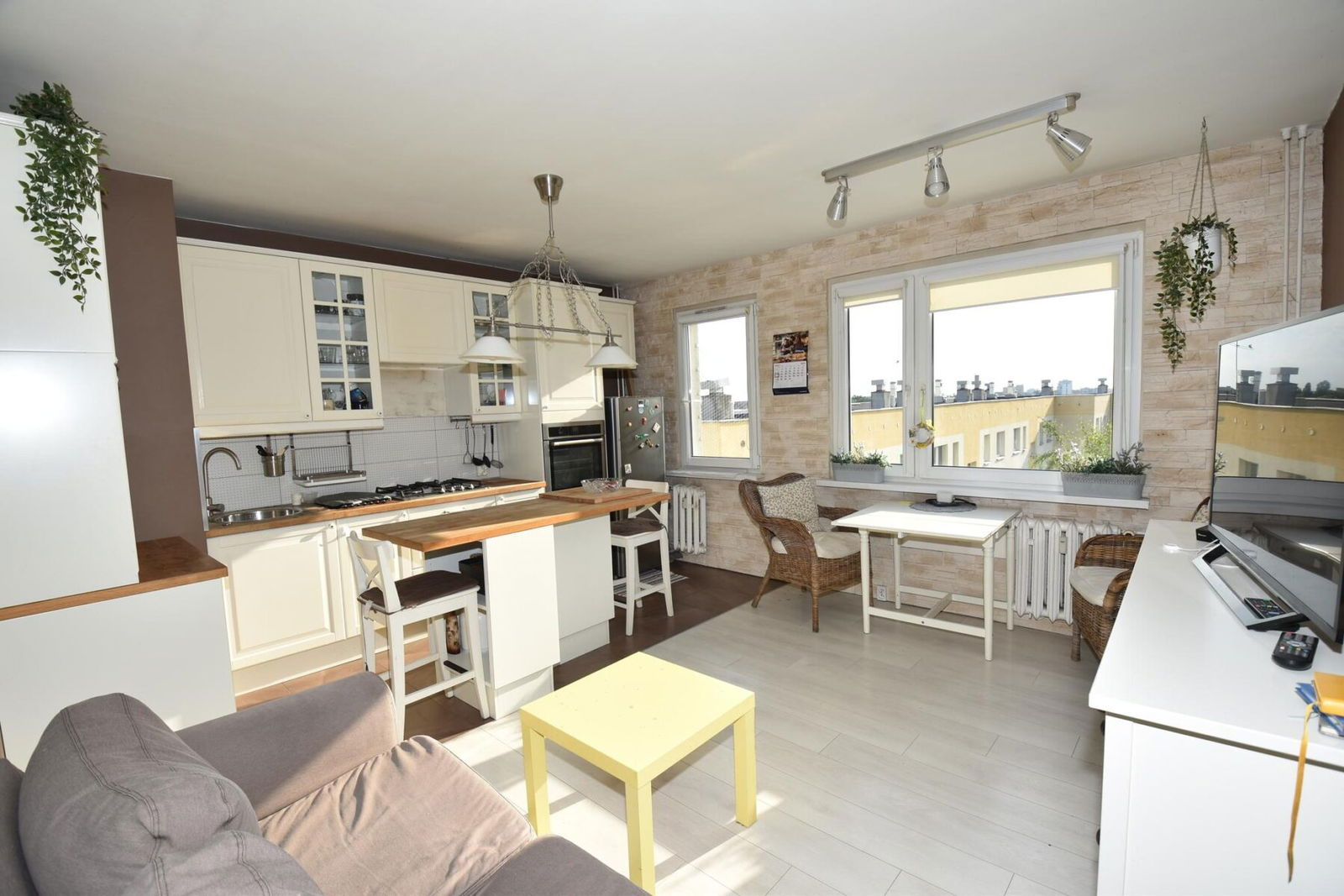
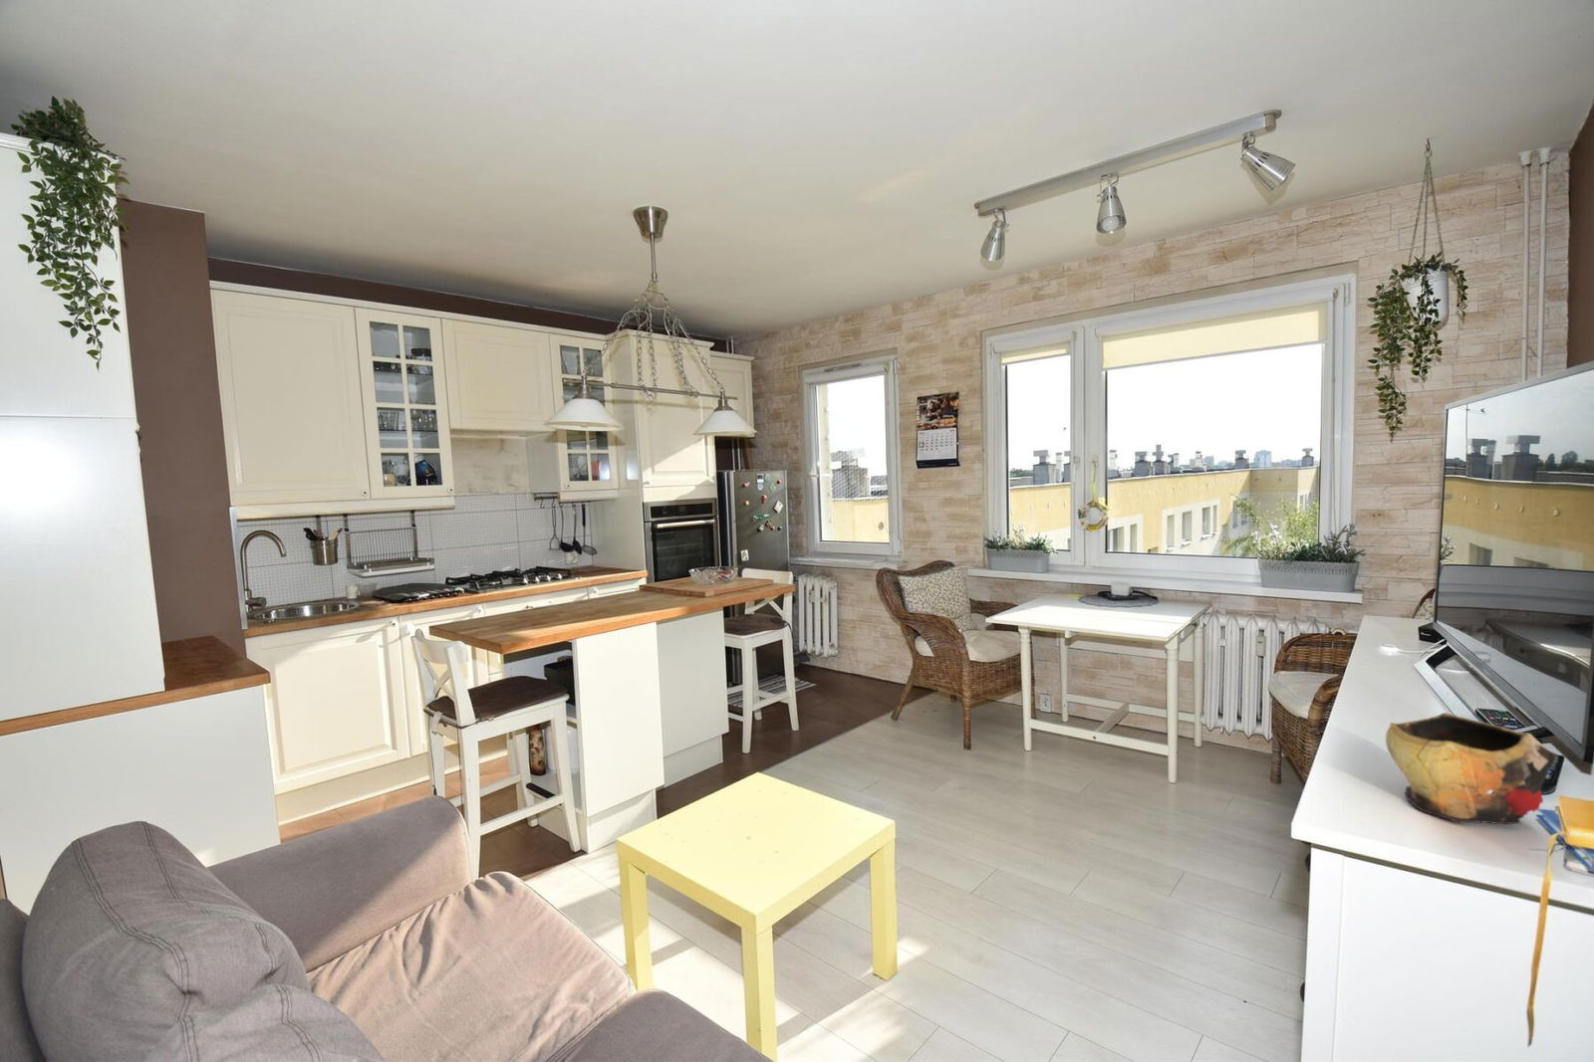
+ decorative bowl [1385,711,1560,825]
